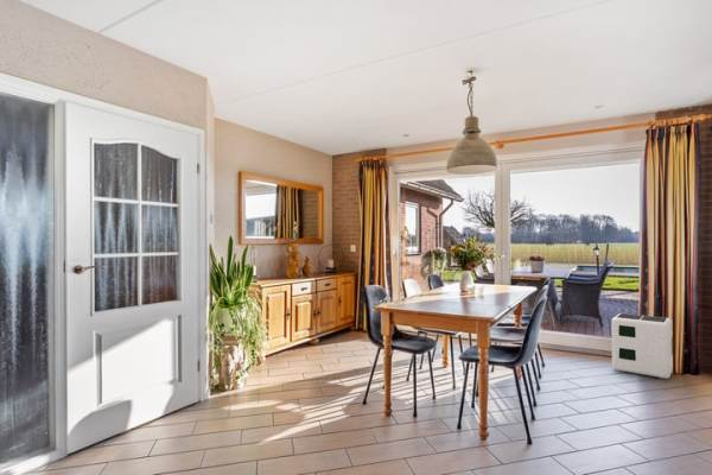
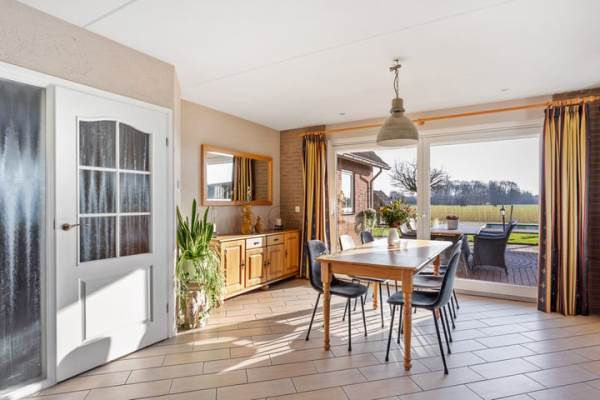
- air purifier [610,312,674,380]
